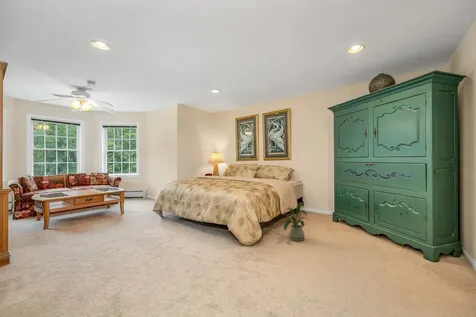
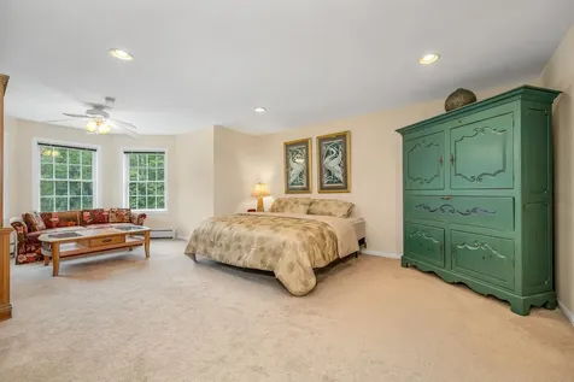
- house plant [283,202,309,242]
